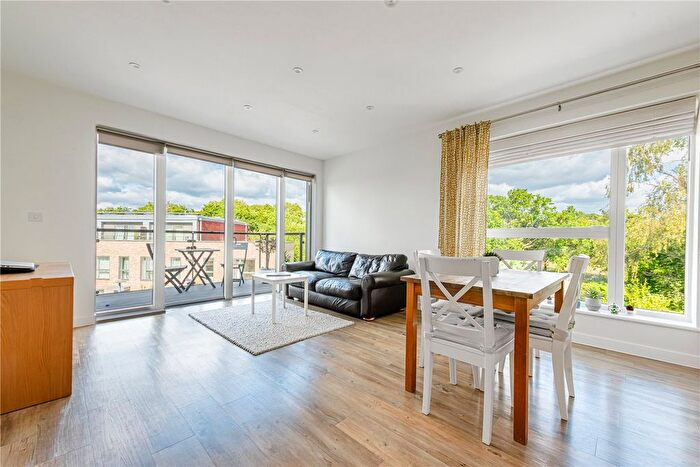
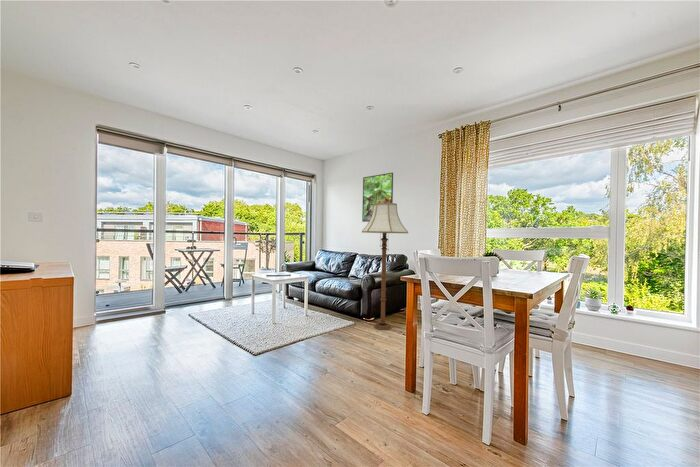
+ floor lamp [361,200,409,331]
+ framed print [361,172,394,223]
